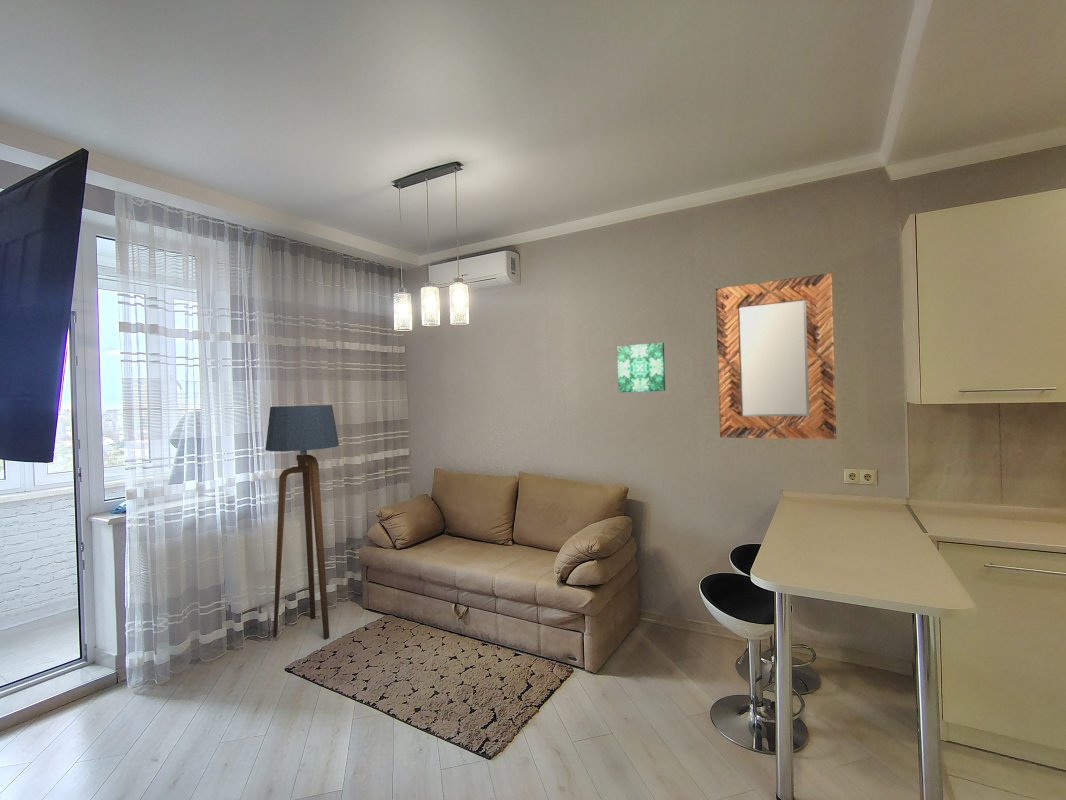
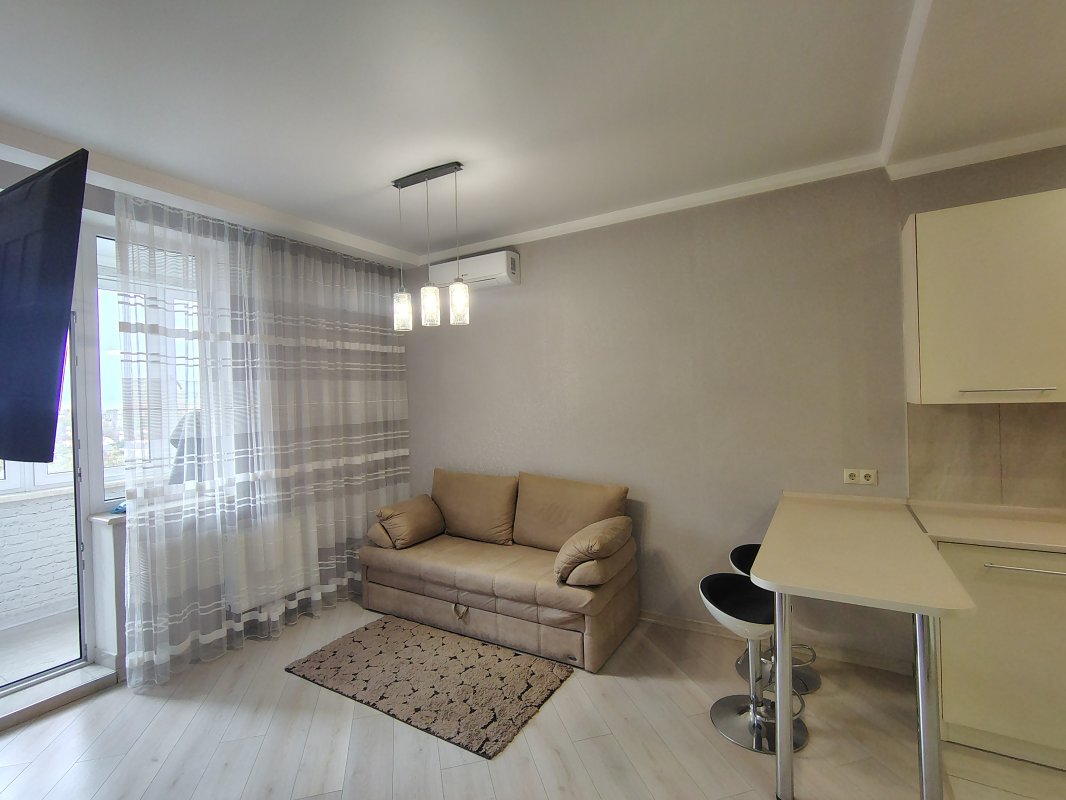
- wall art [616,342,666,393]
- home mirror [715,272,837,440]
- floor lamp [264,404,340,640]
